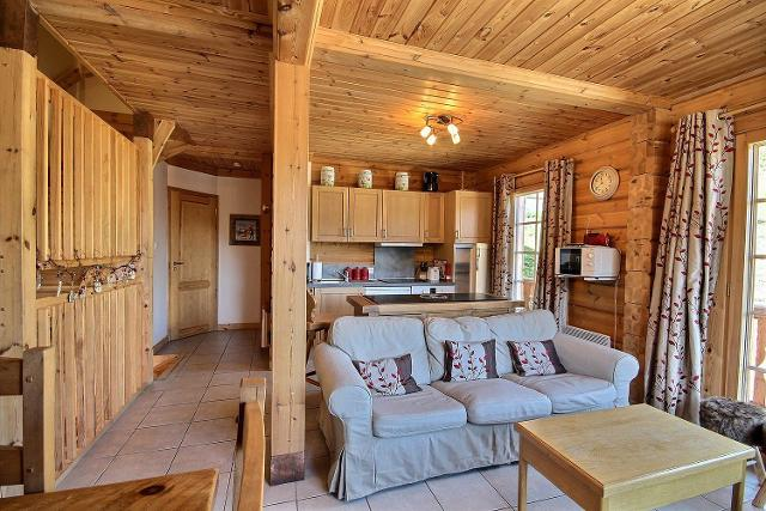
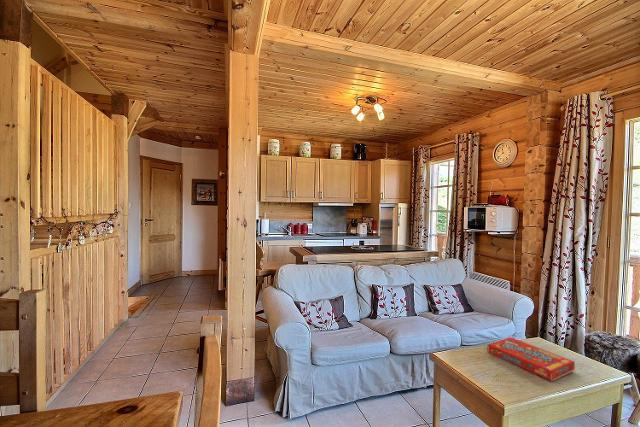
+ snack box [486,336,576,382]
